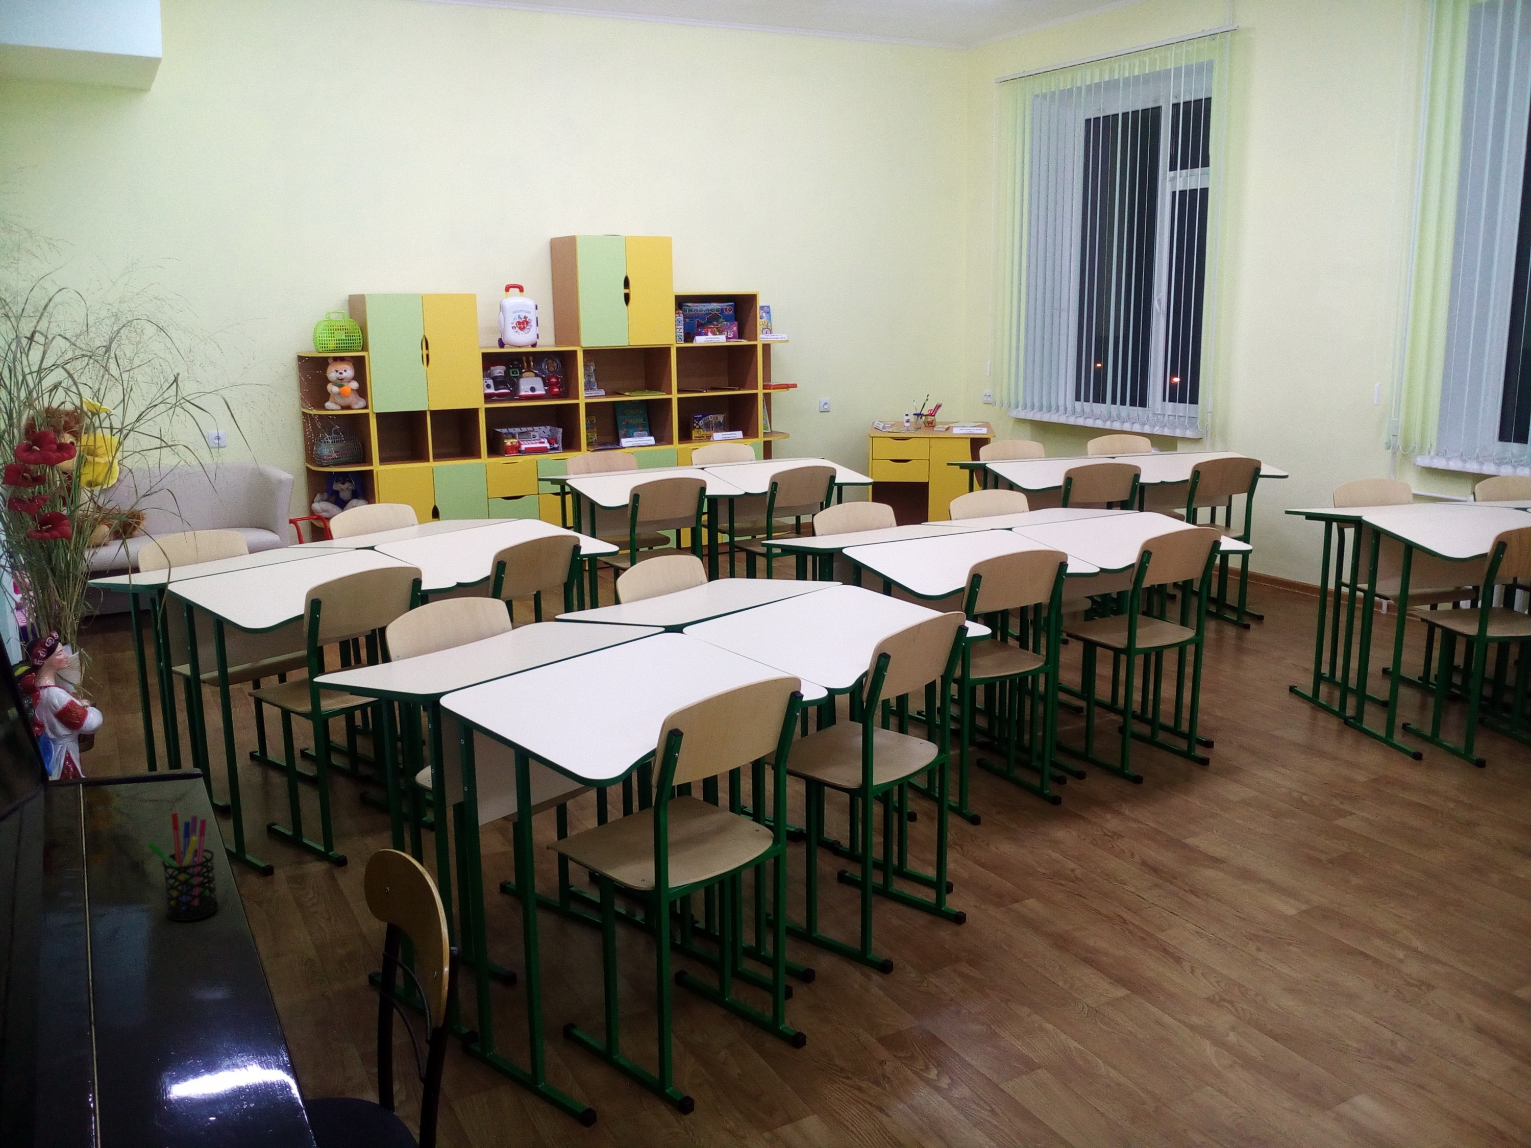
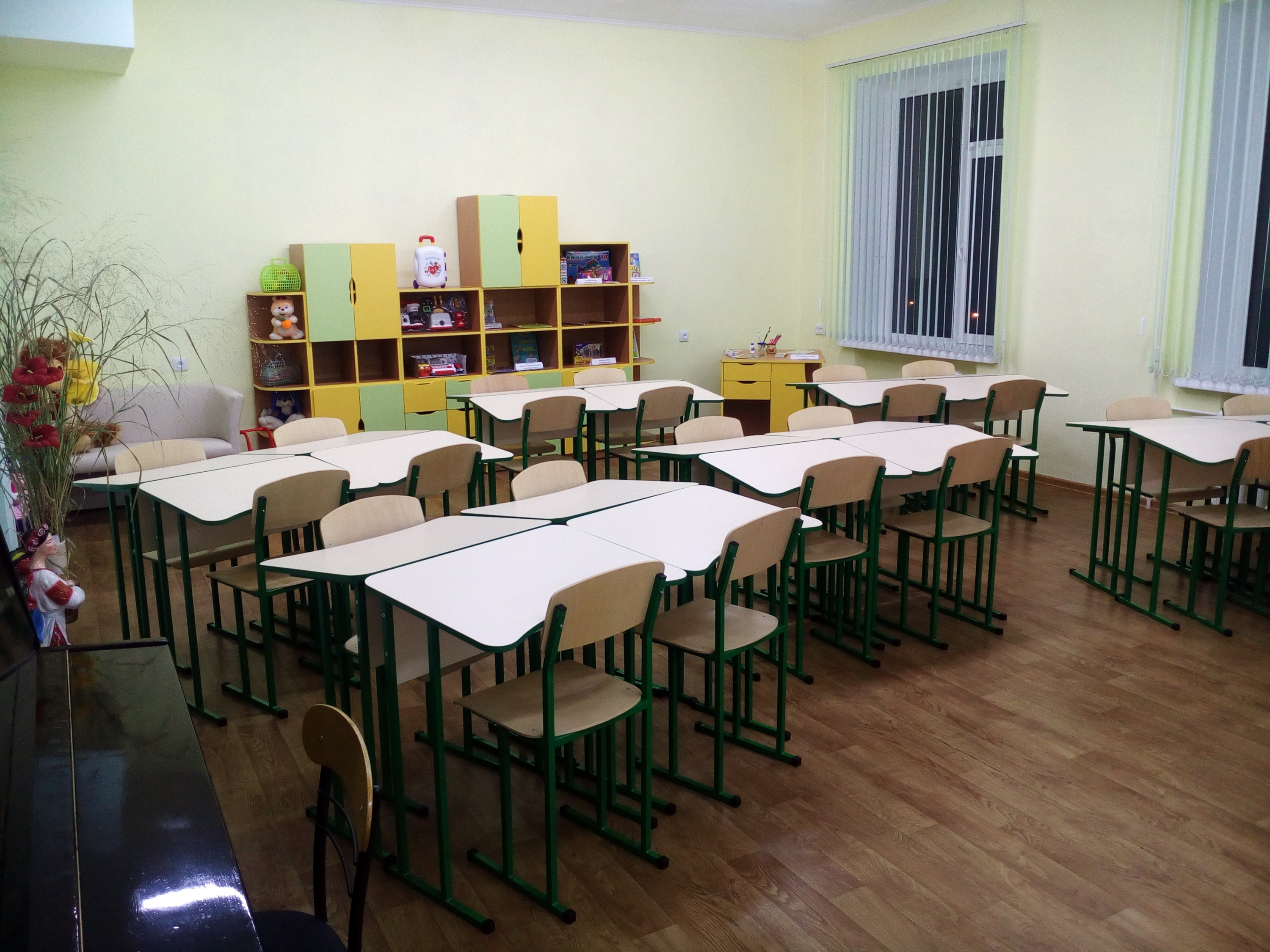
- pen holder [146,813,219,921]
